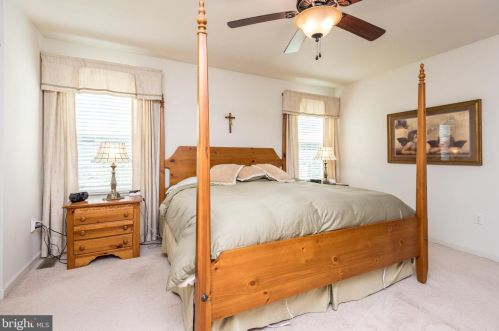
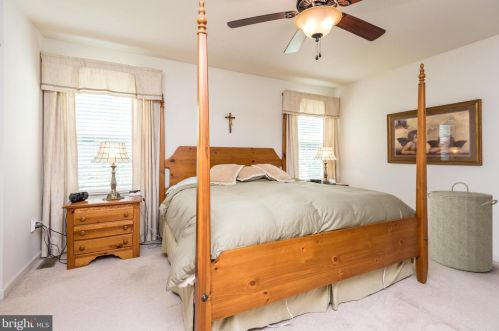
+ laundry hamper [426,181,499,273]
